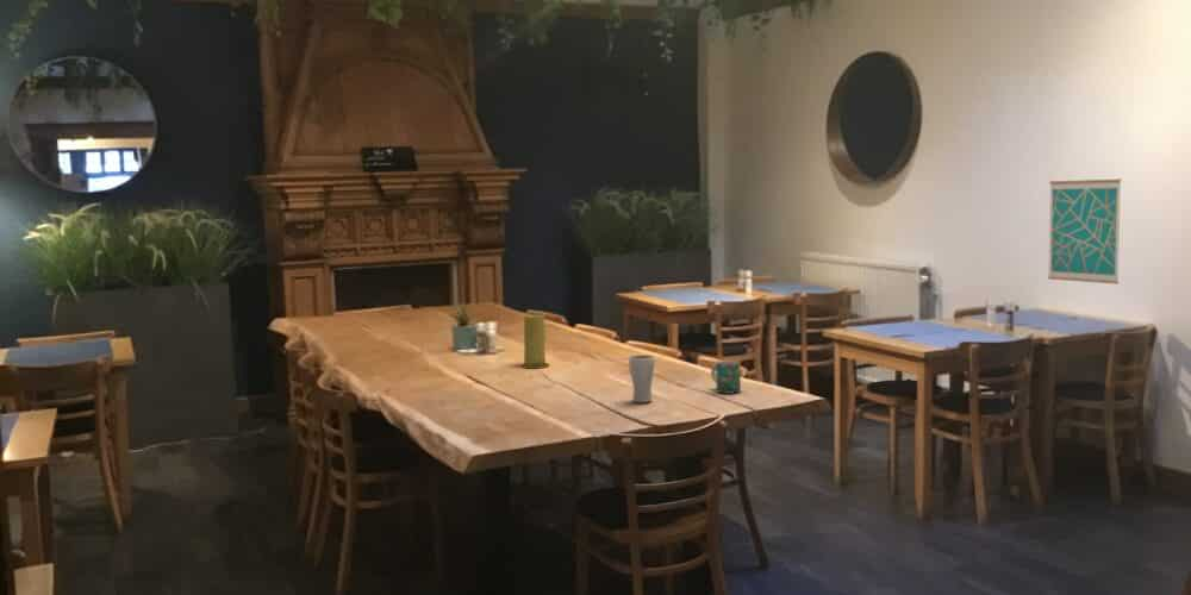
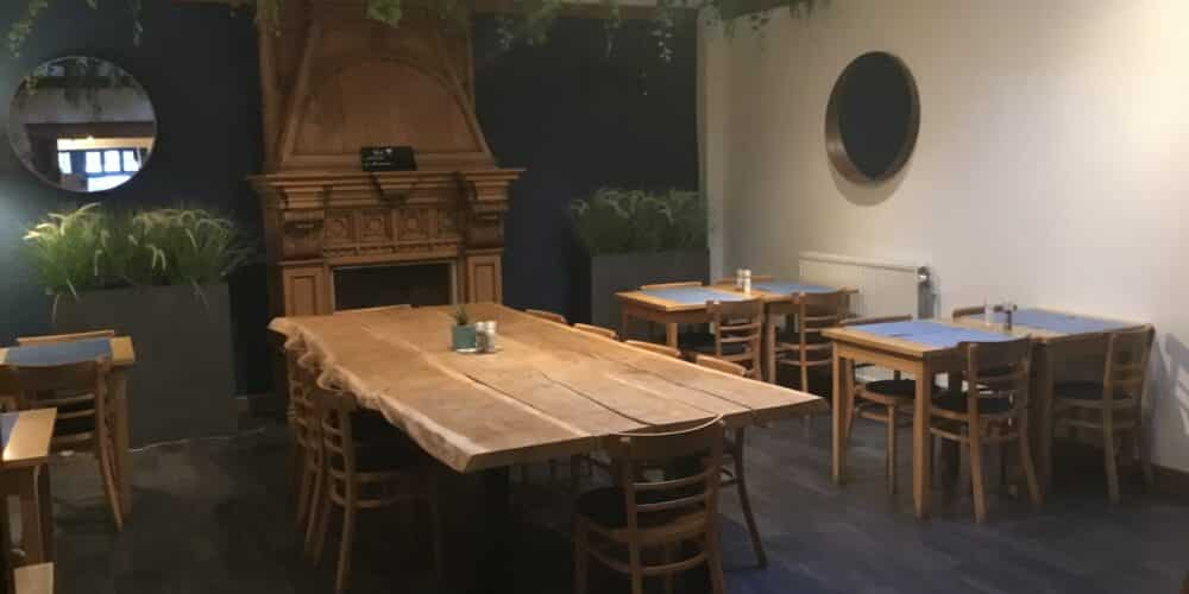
- candle [519,314,551,369]
- wall art [1047,178,1122,286]
- mug [710,359,742,395]
- drinking glass [628,353,656,403]
